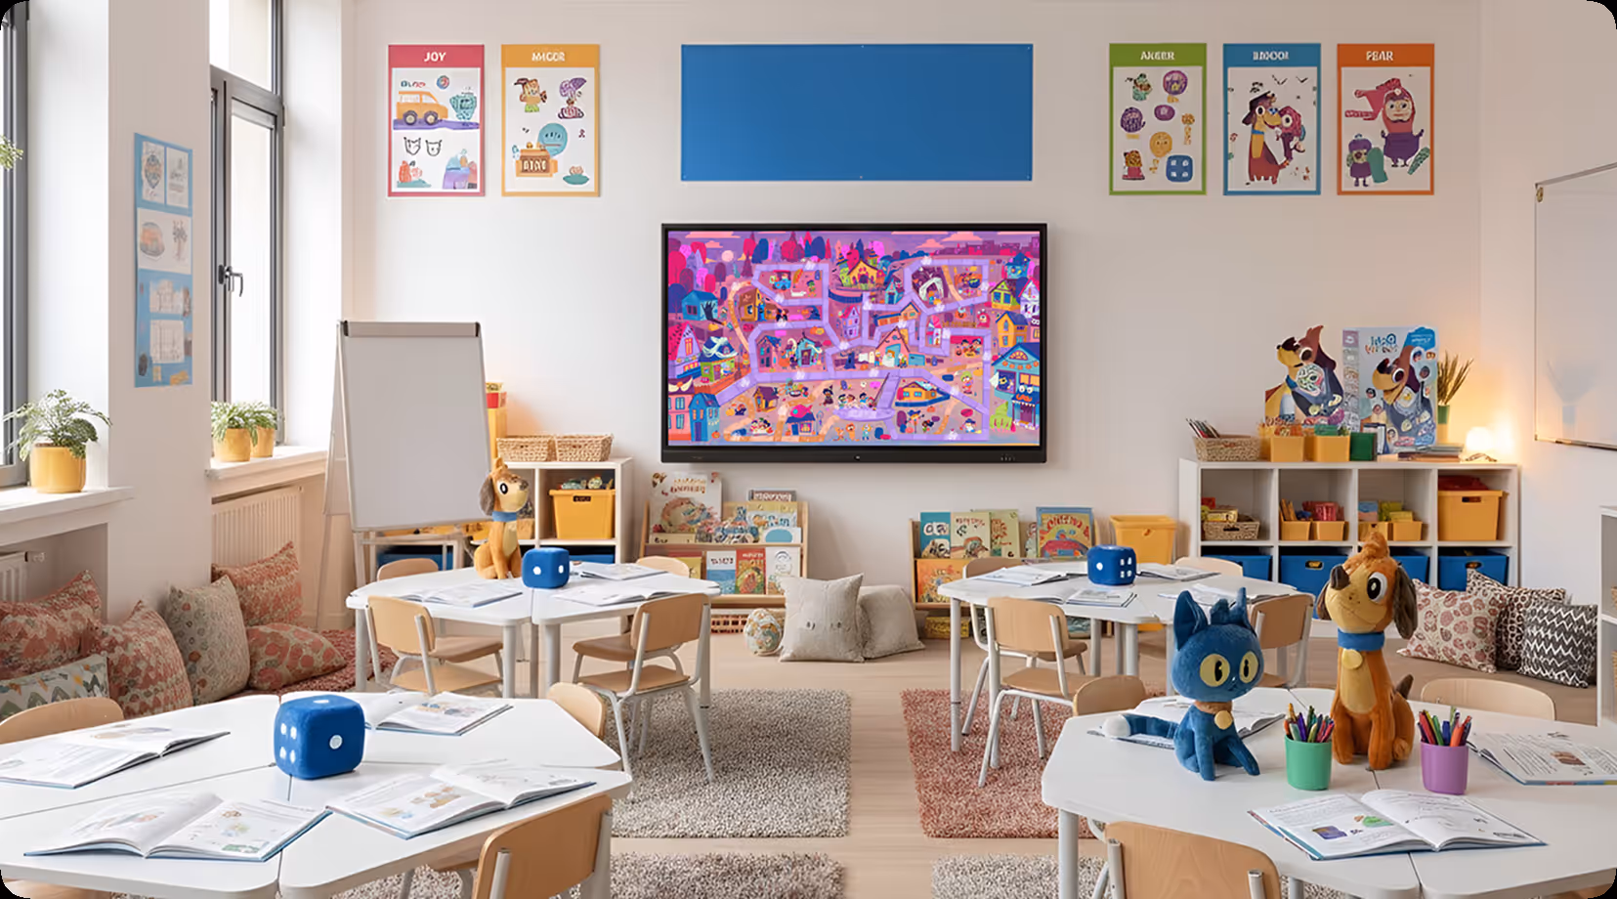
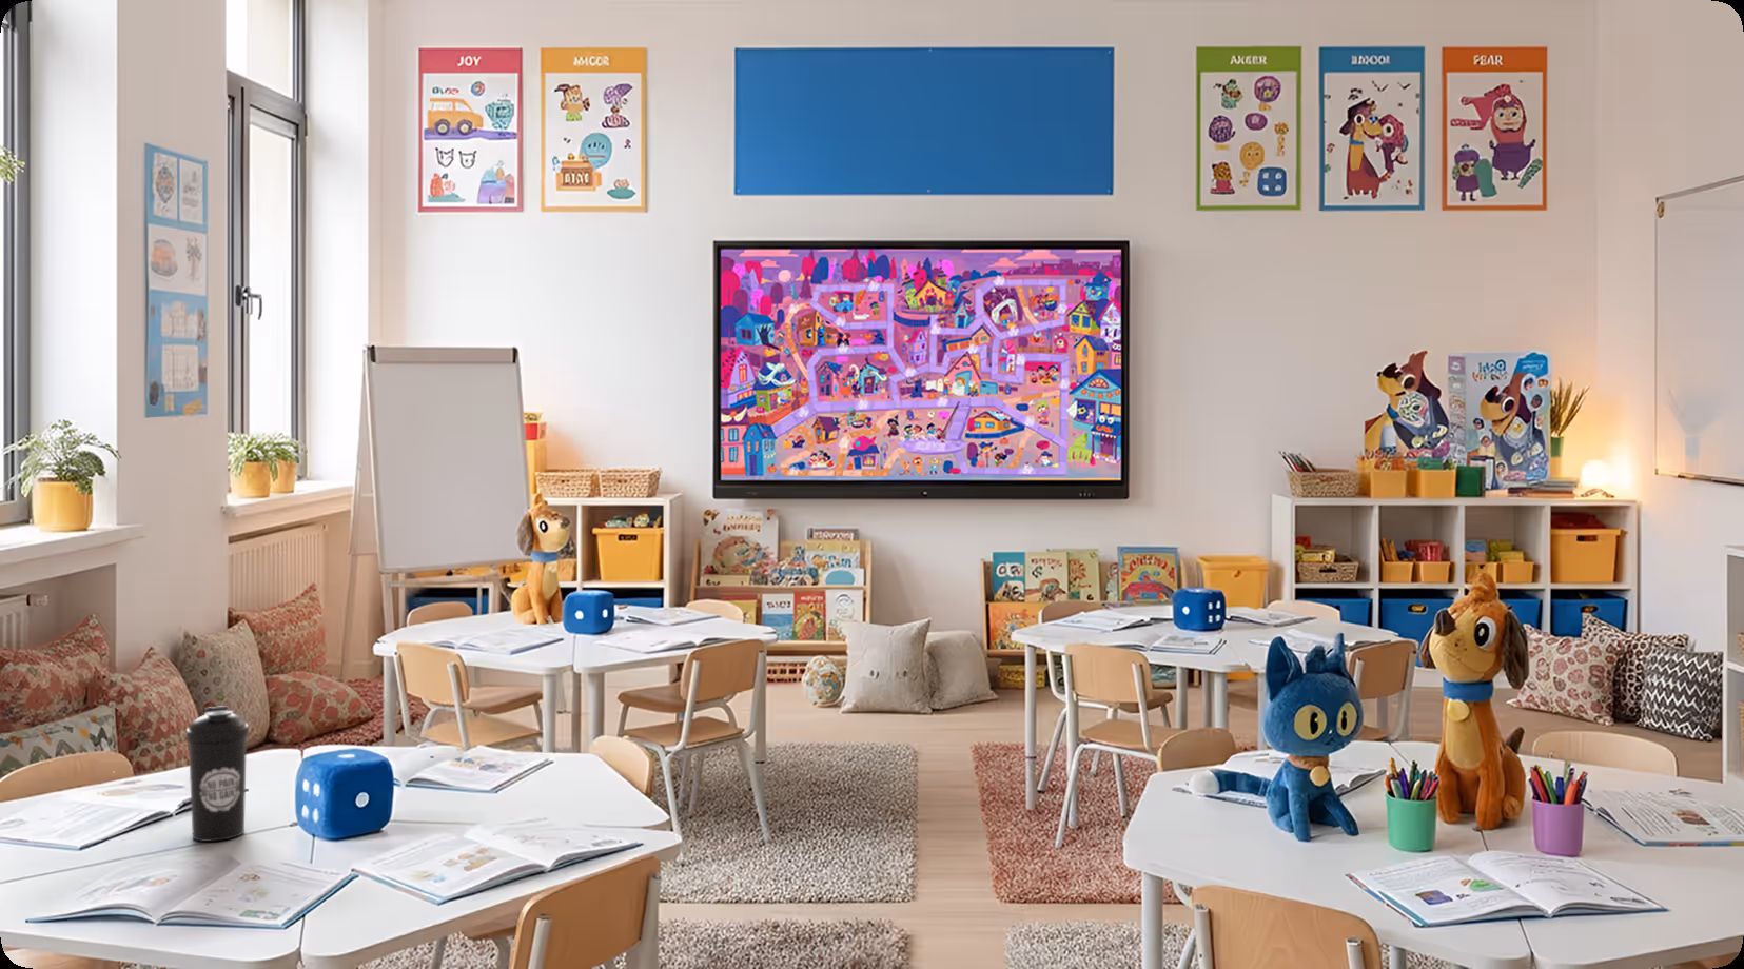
+ water bottle [185,704,249,843]
